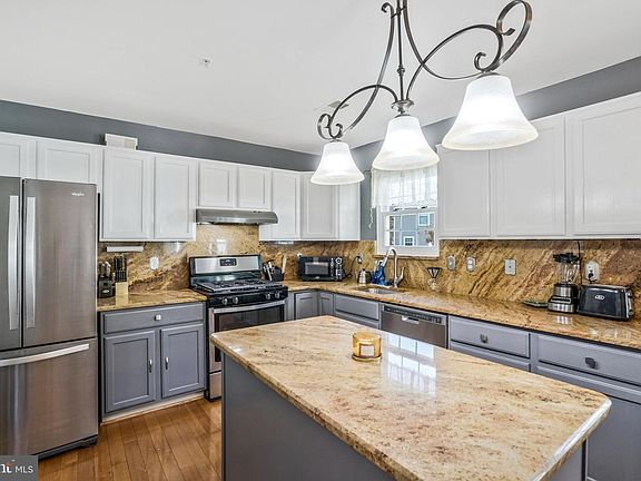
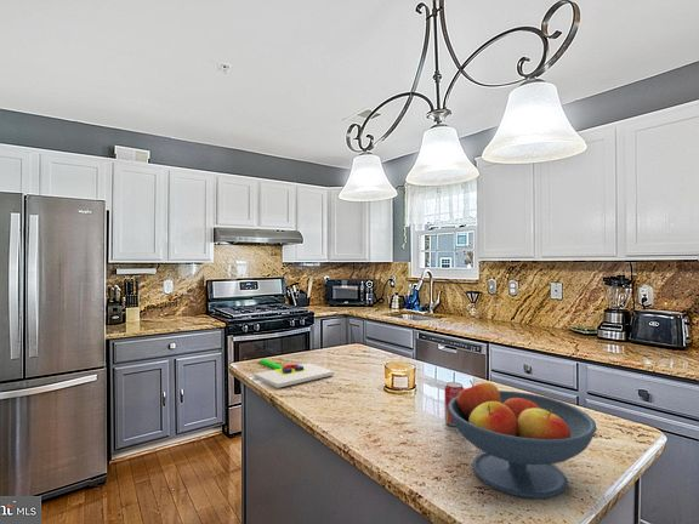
+ beverage can [443,381,465,427]
+ chopping board [254,358,335,389]
+ fruit bowl [448,378,598,500]
